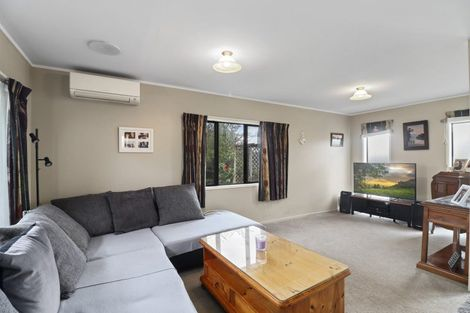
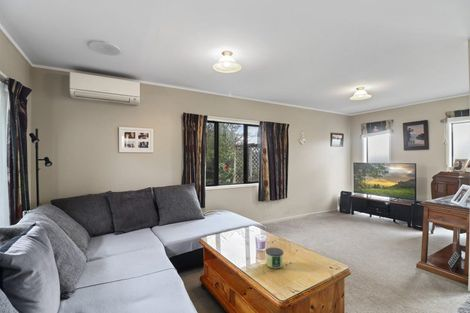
+ candle [265,247,284,269]
